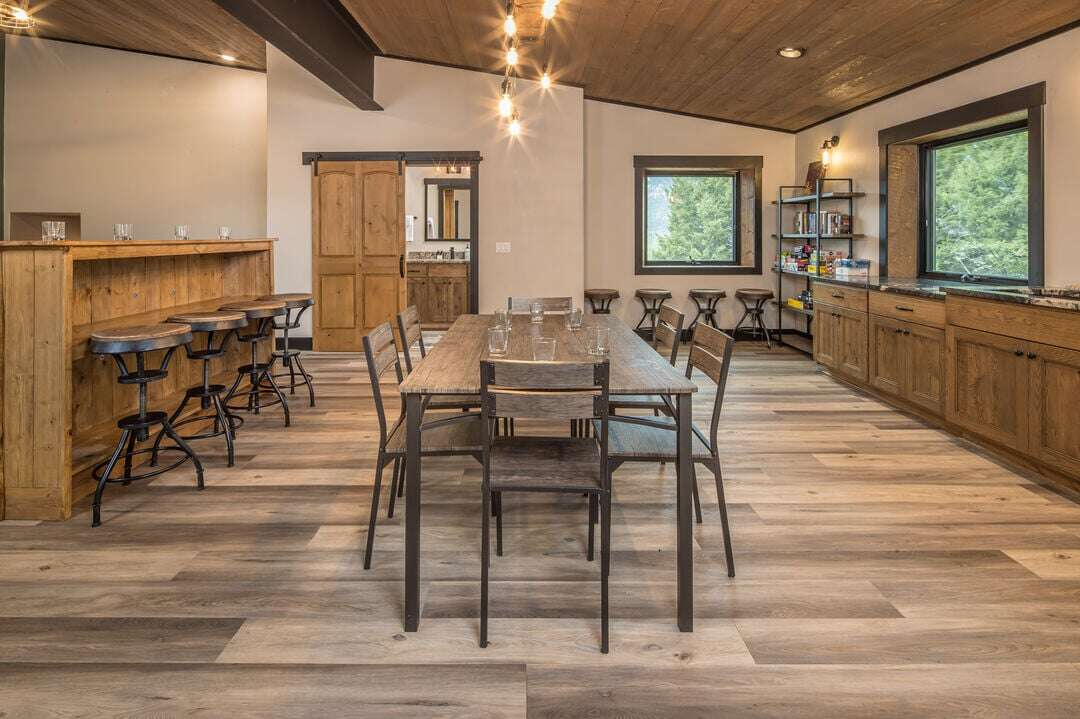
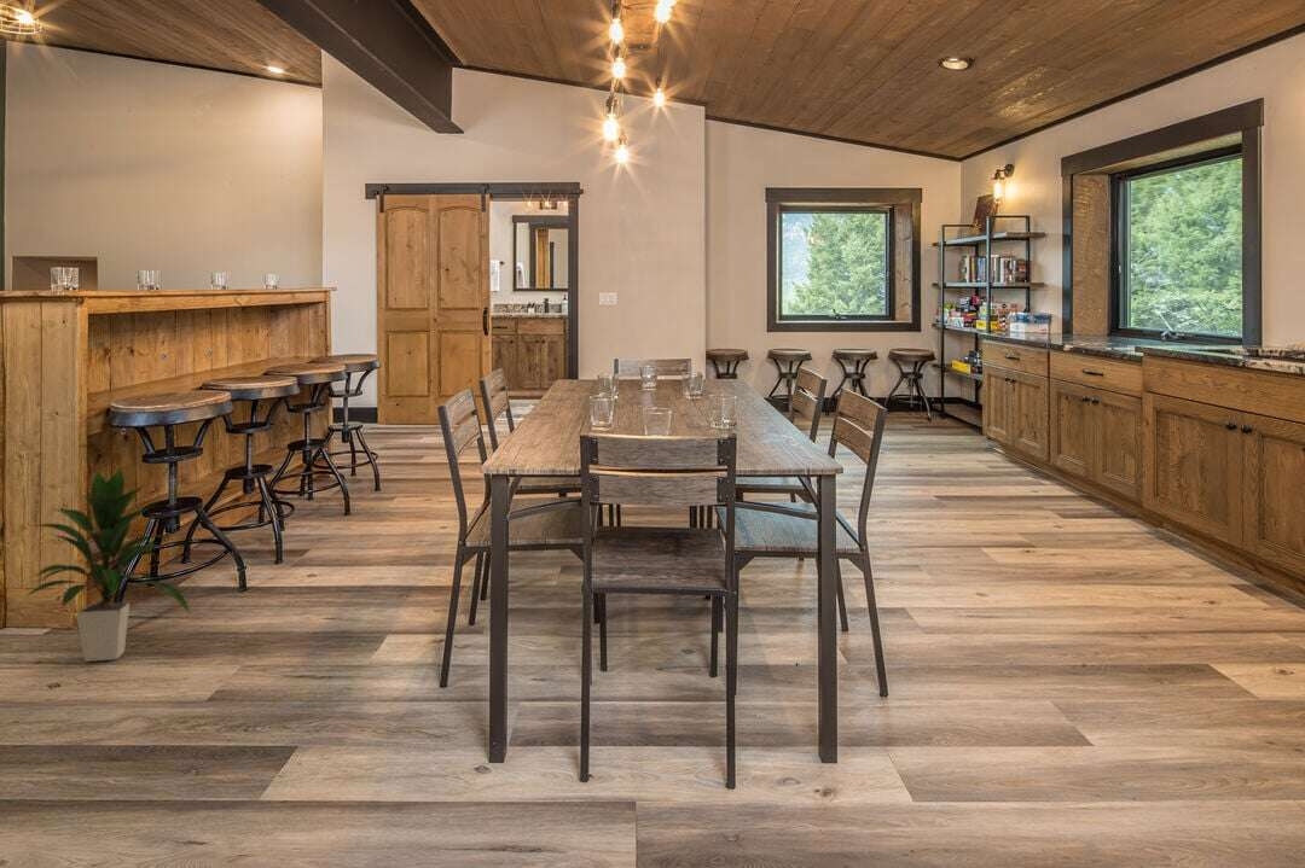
+ indoor plant [23,466,192,663]
